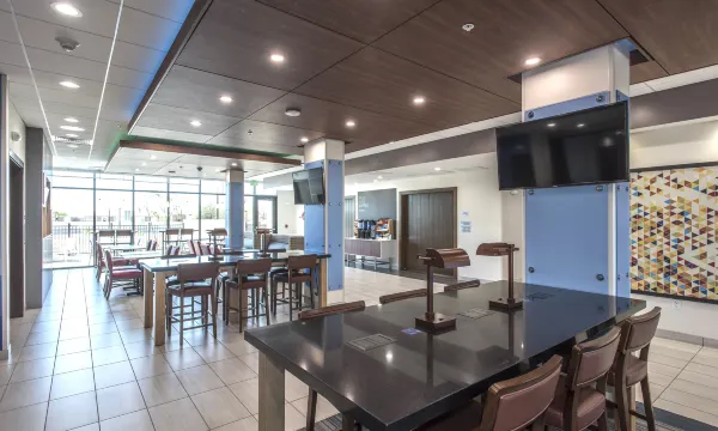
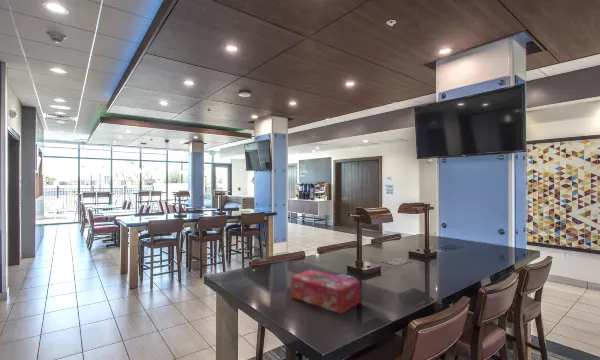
+ tissue box [290,269,361,315]
